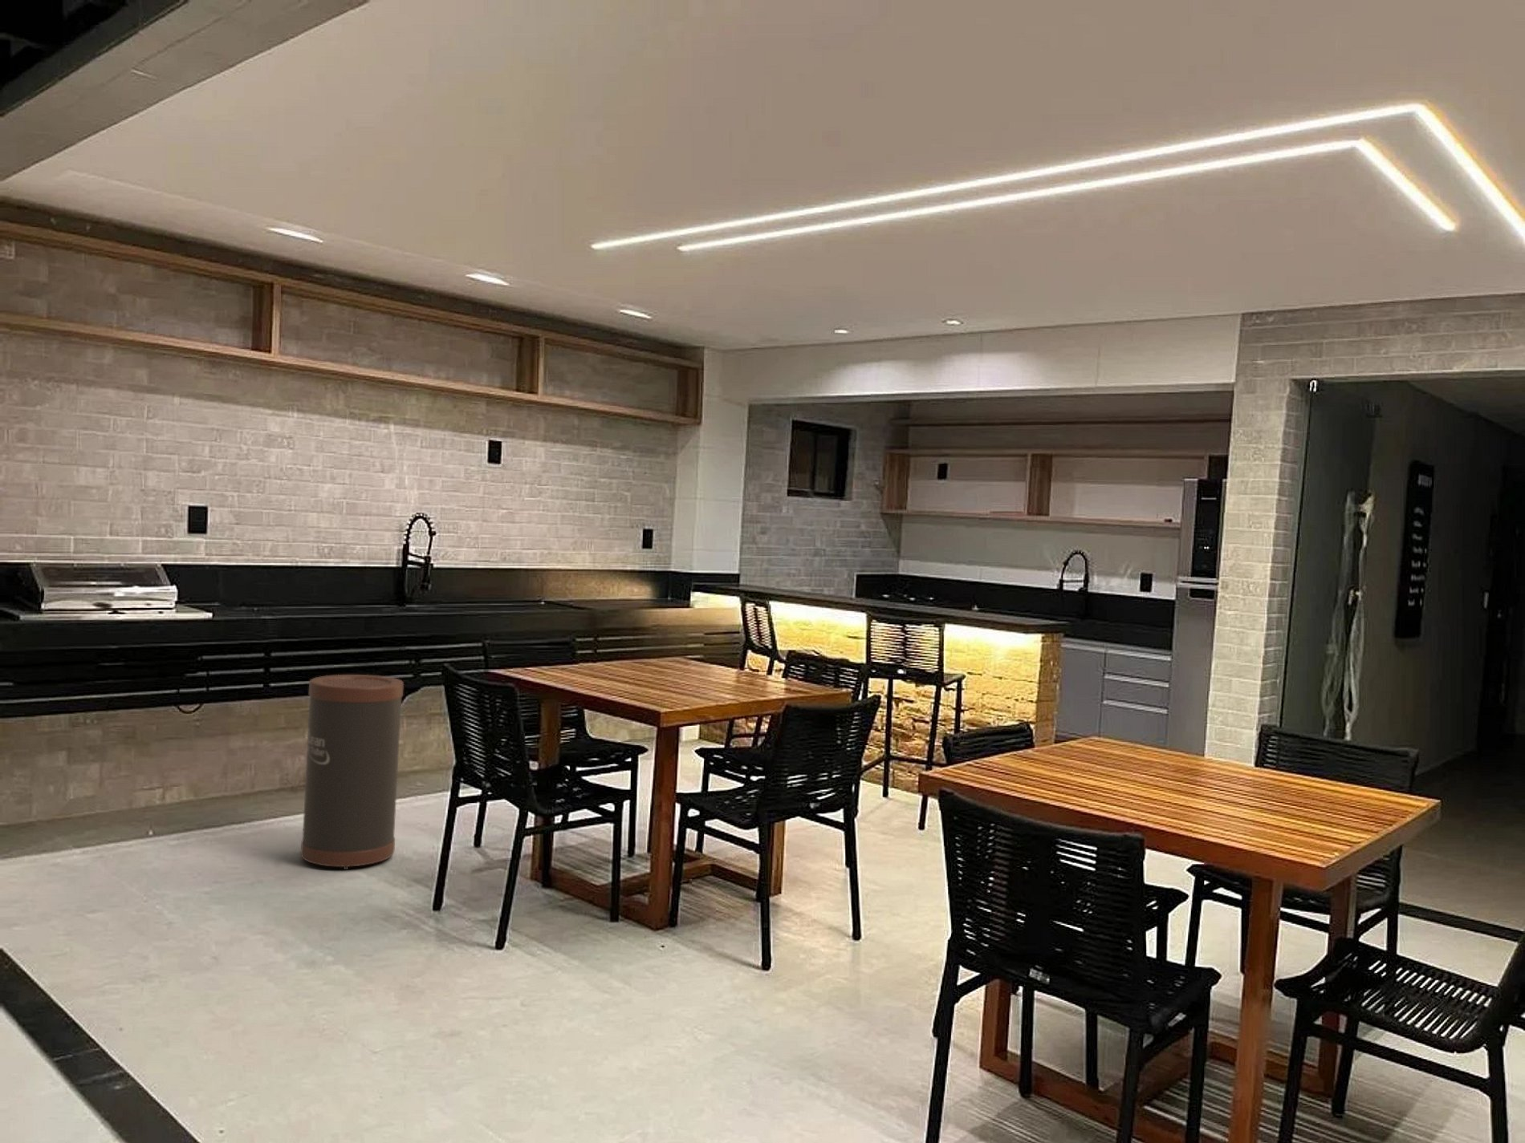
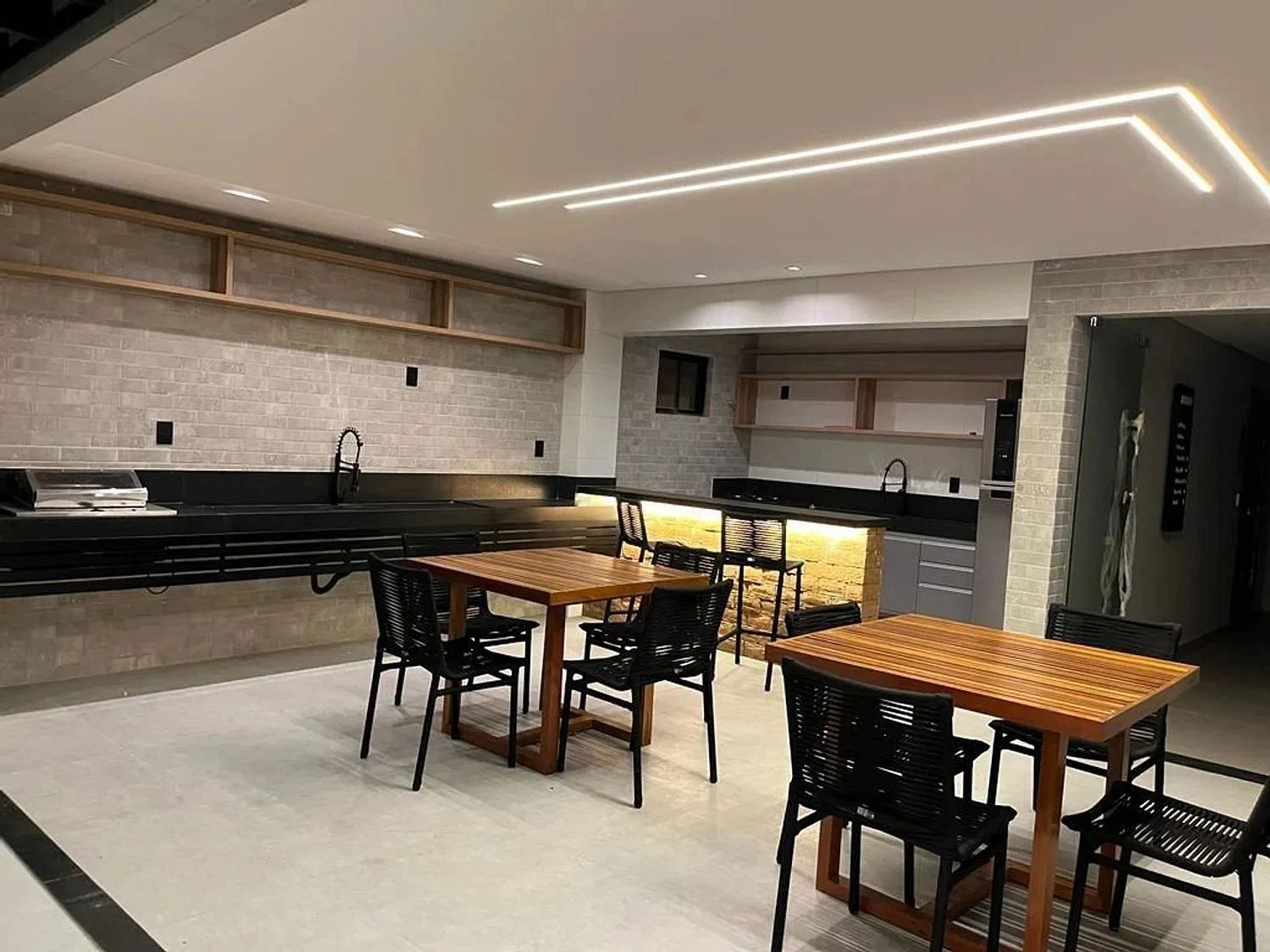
- trash can [300,674,405,870]
